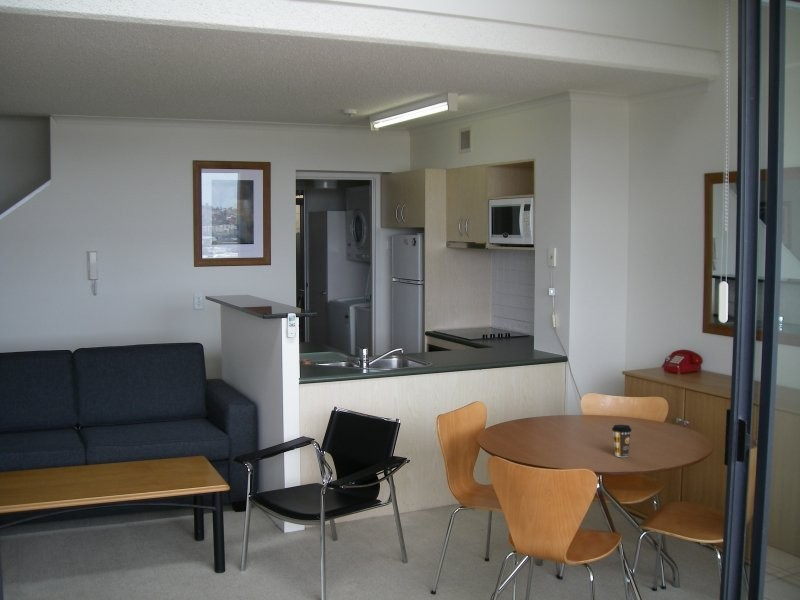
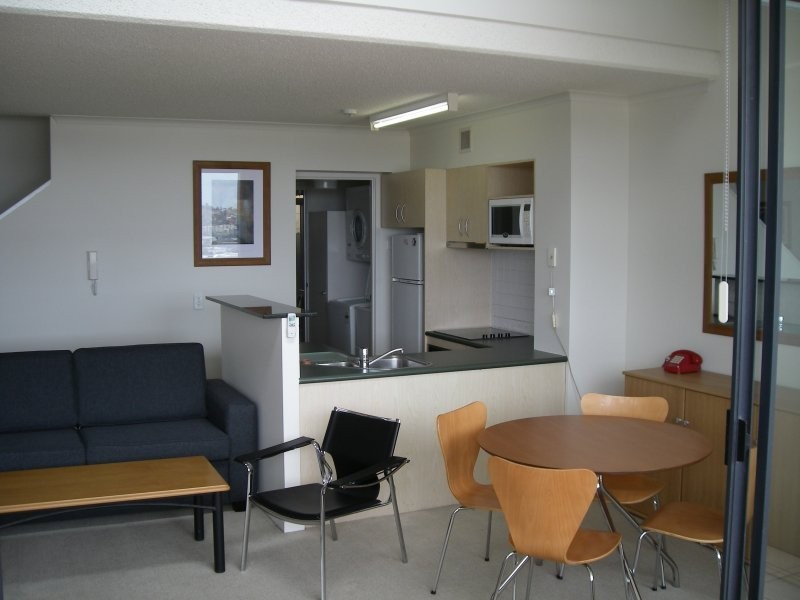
- coffee cup [611,424,633,458]
